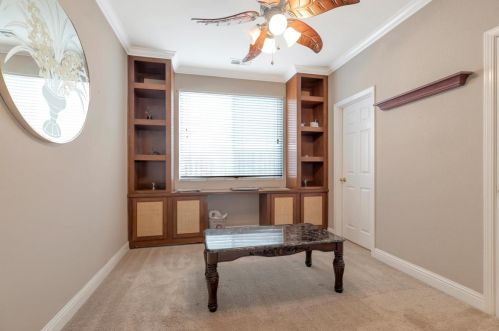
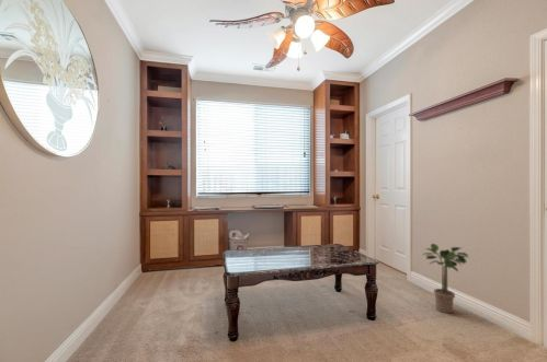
+ potted plant [422,243,470,314]
